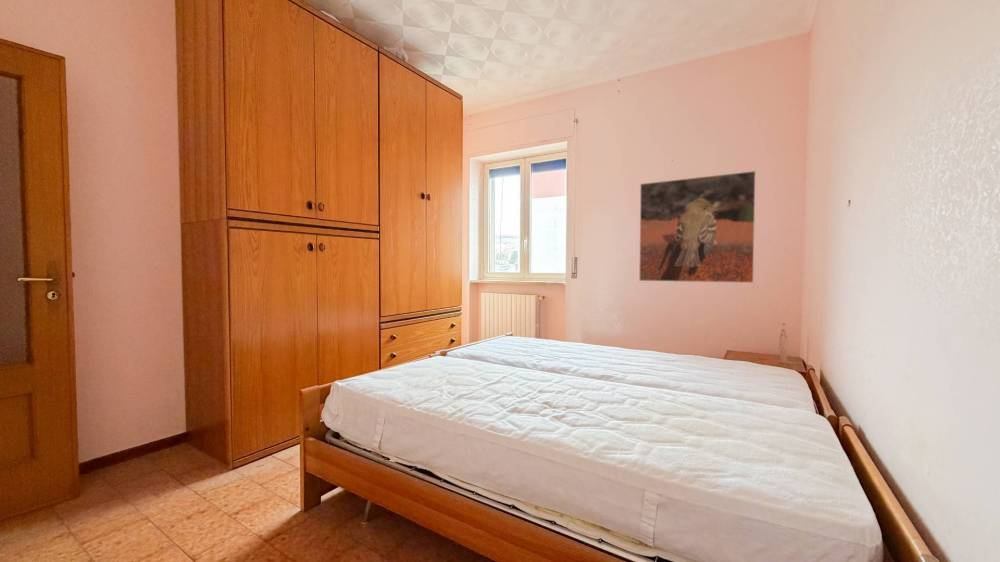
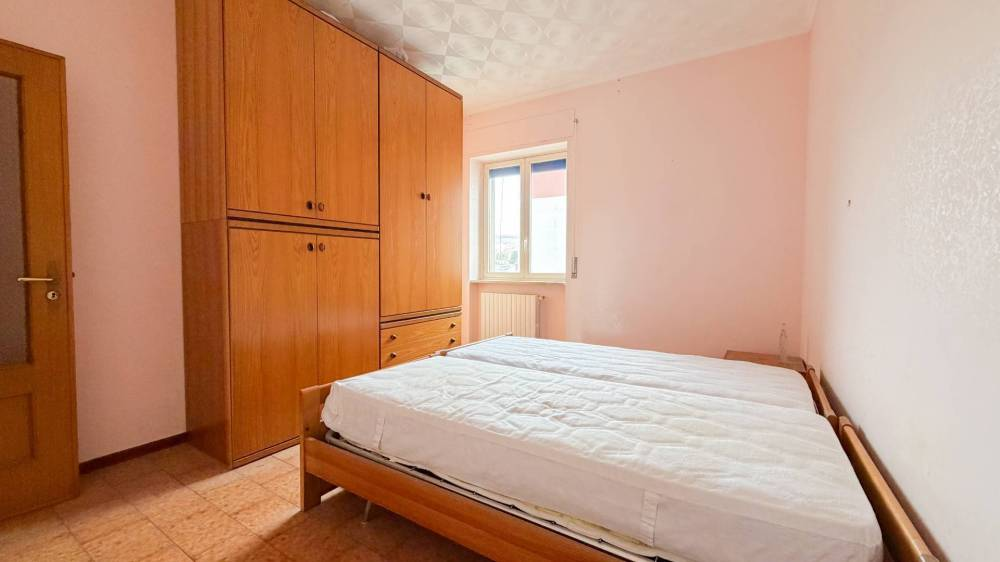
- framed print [638,170,757,284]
